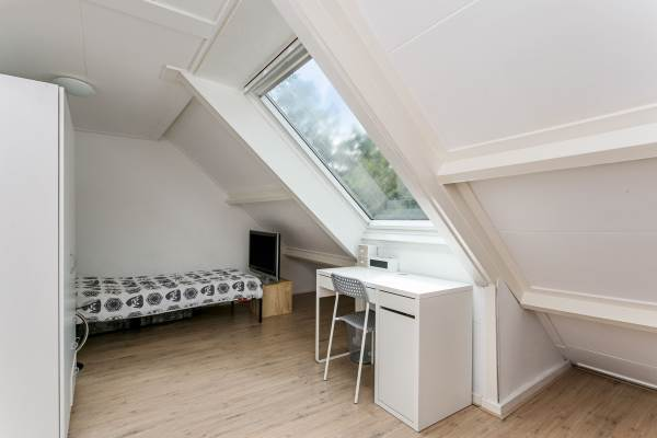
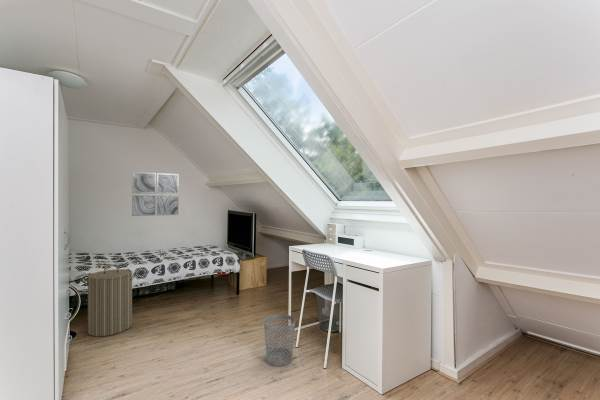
+ wastebasket [263,313,296,367]
+ laundry hamper [81,264,138,337]
+ wall art [131,171,180,217]
